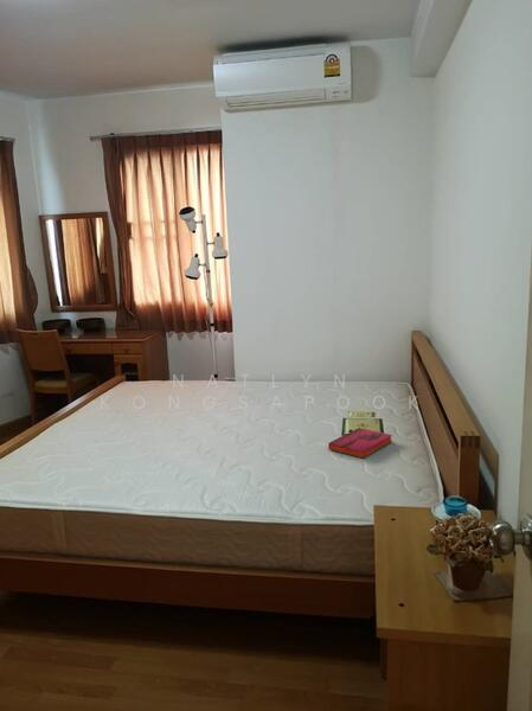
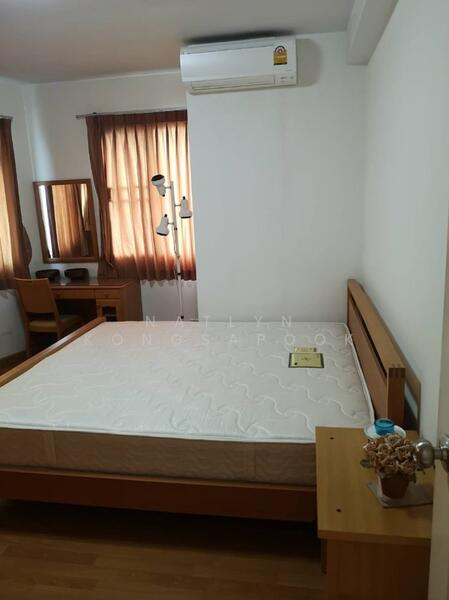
- hardback book [327,427,393,460]
